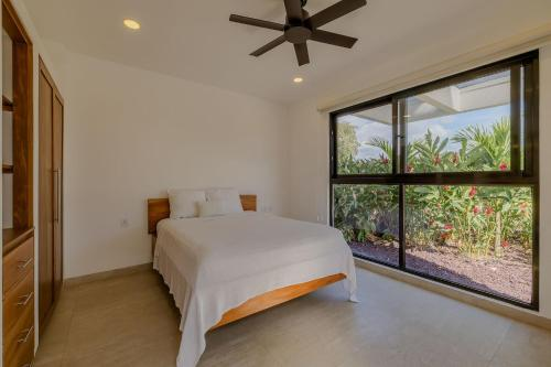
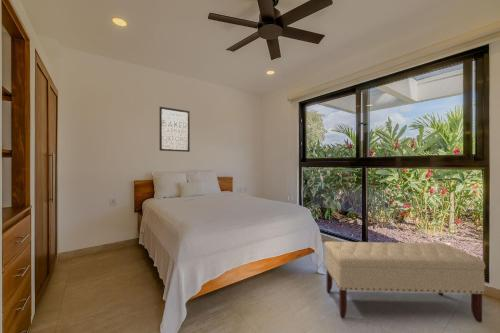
+ bench [324,240,486,324]
+ wall art [159,106,191,153]
